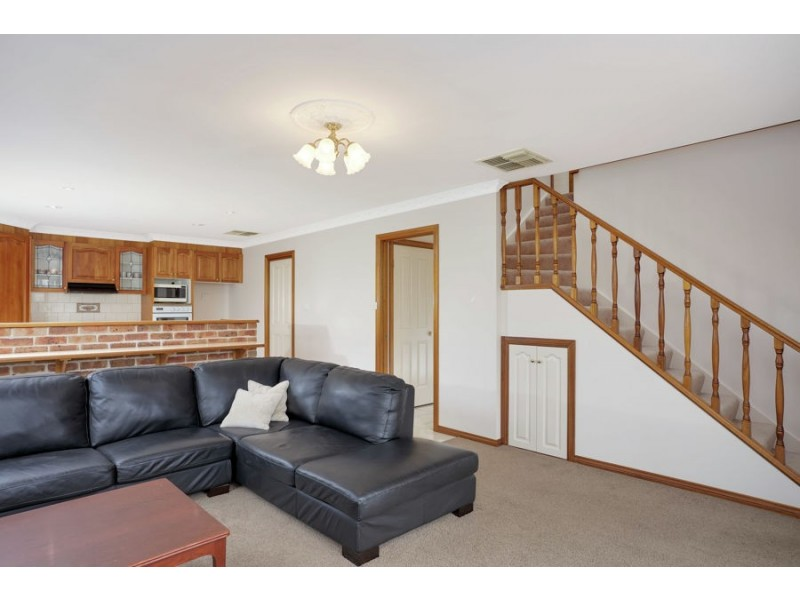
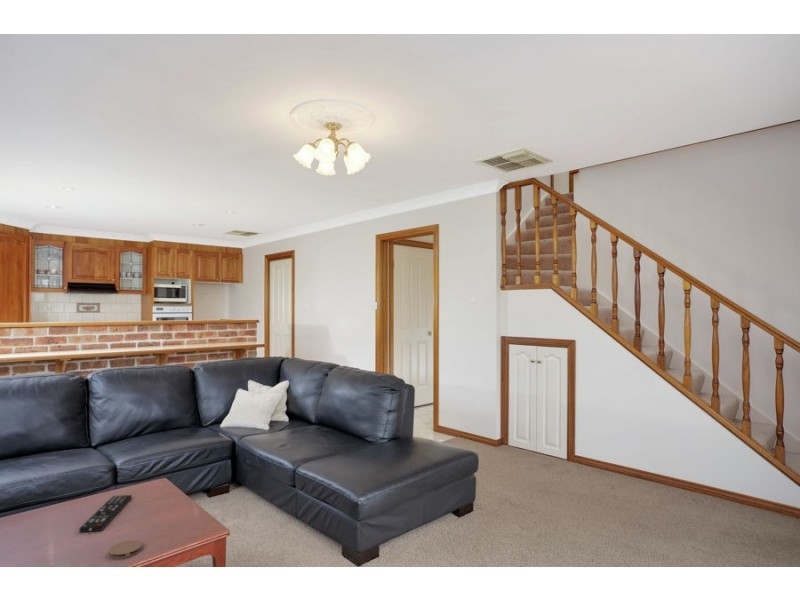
+ remote control [78,494,133,533]
+ coaster [108,539,143,560]
